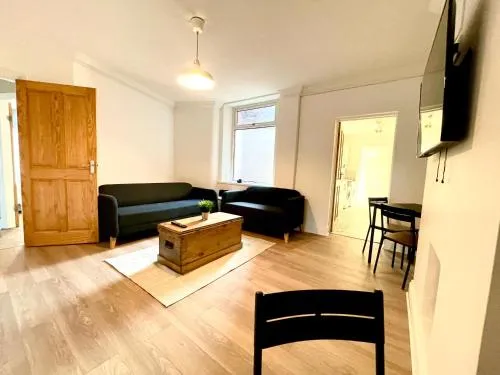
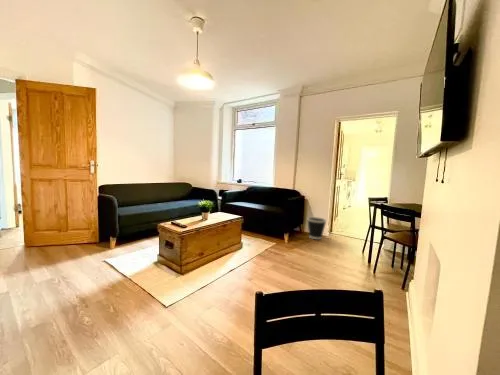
+ wastebasket [306,216,328,240]
